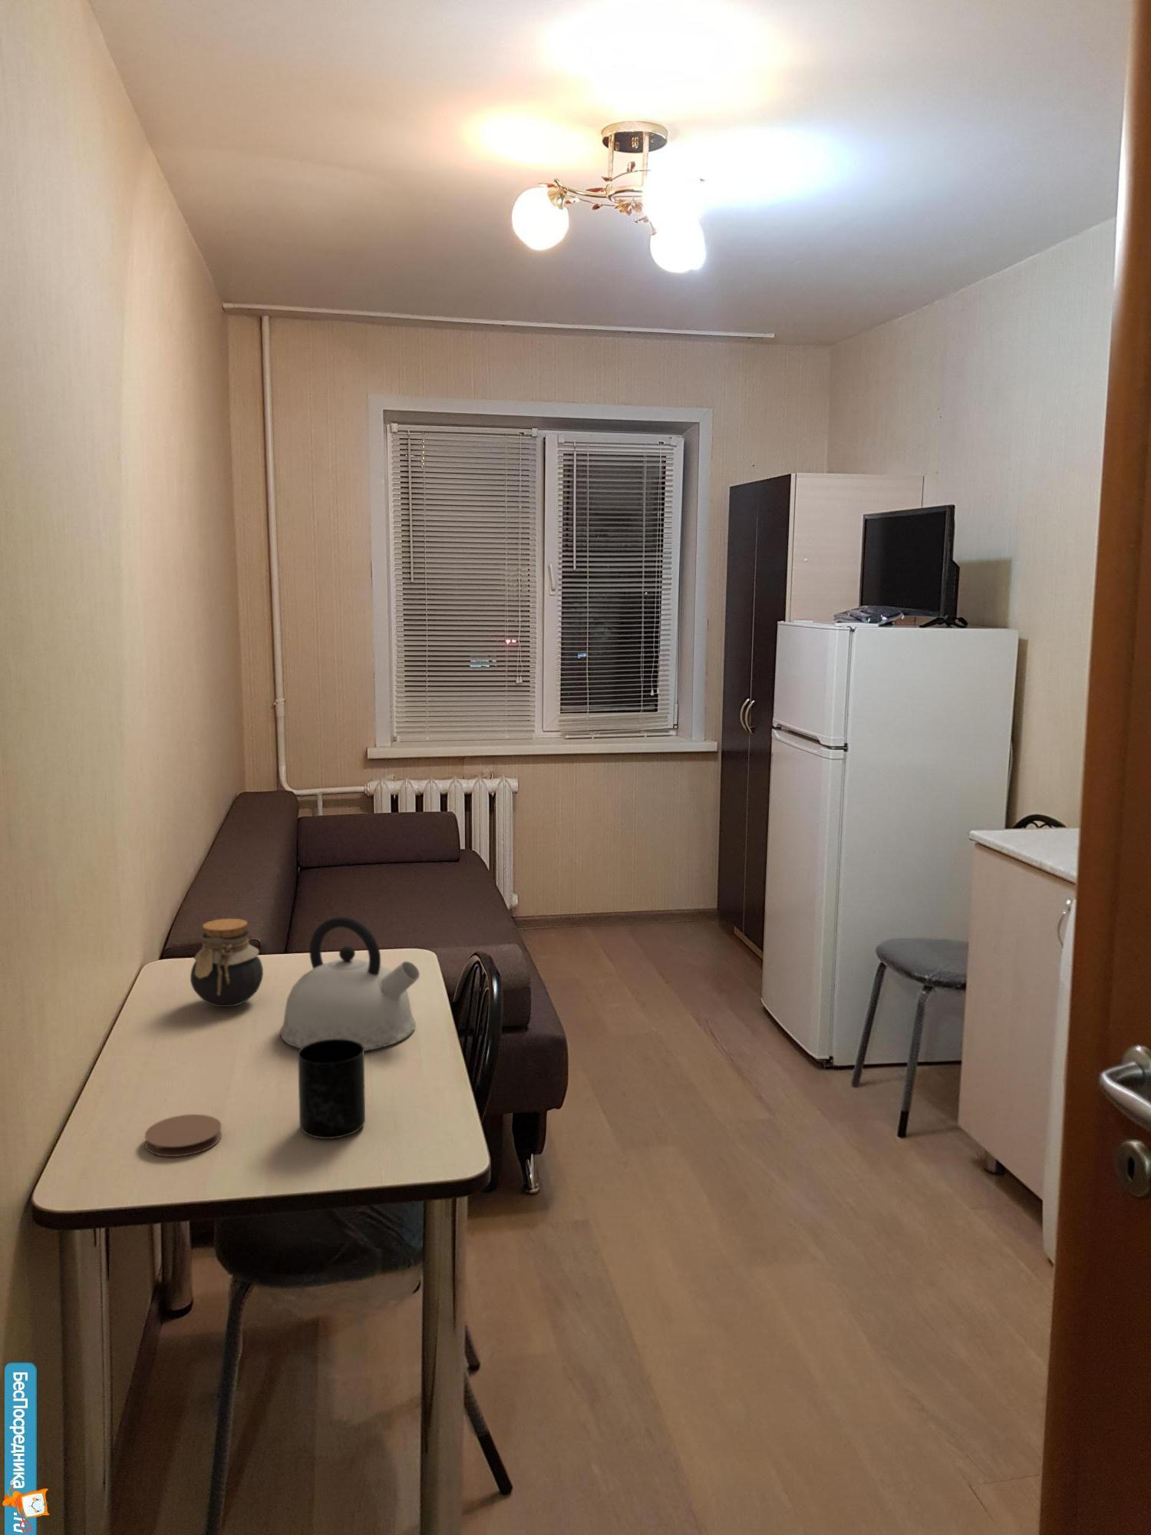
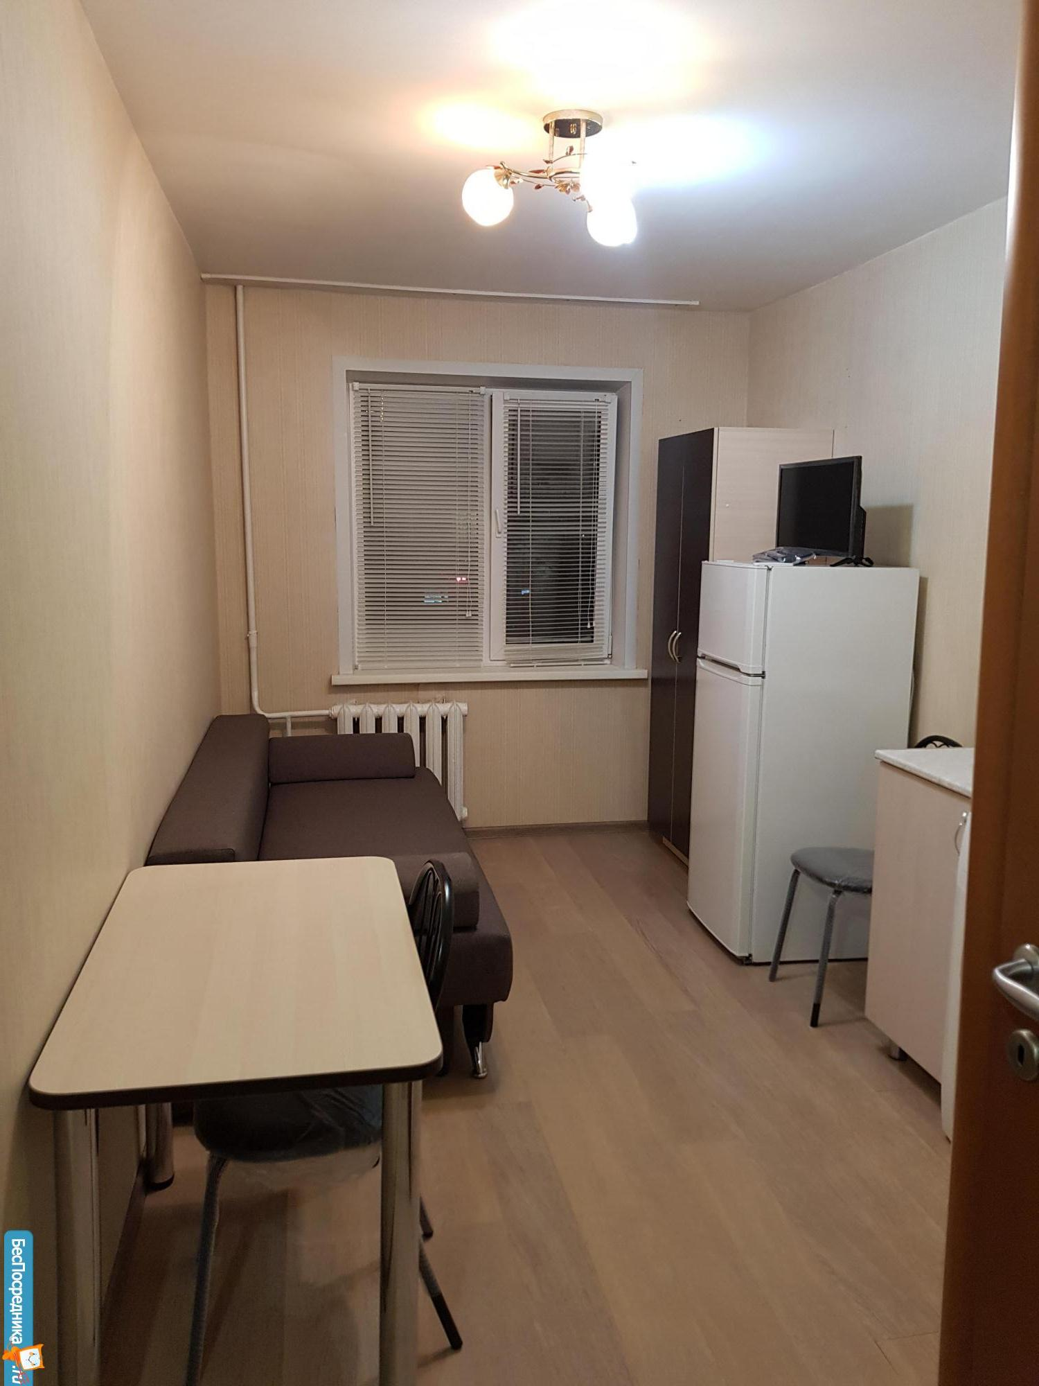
- coaster [144,1113,222,1158]
- jar [190,917,264,1008]
- kettle [279,916,421,1052]
- mug [297,1039,366,1140]
